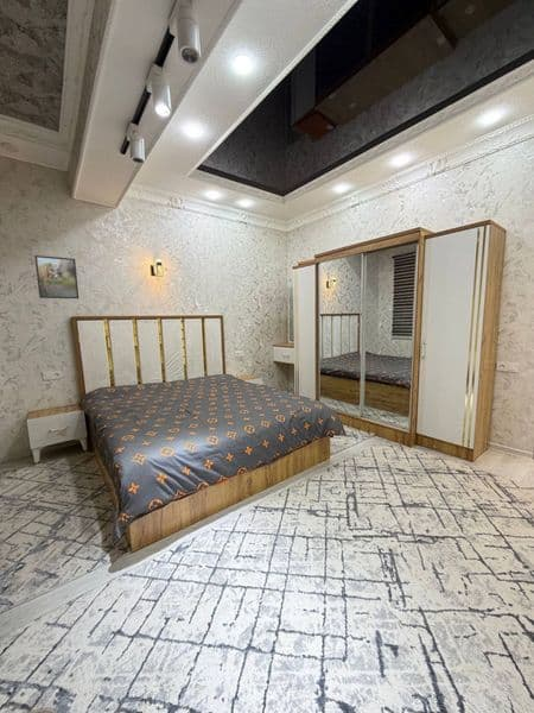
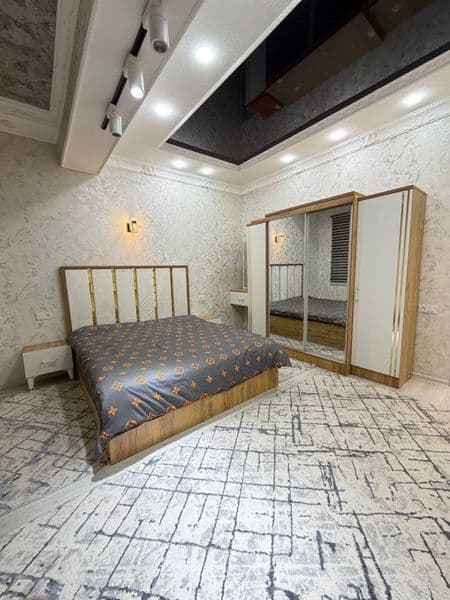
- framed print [33,254,80,299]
